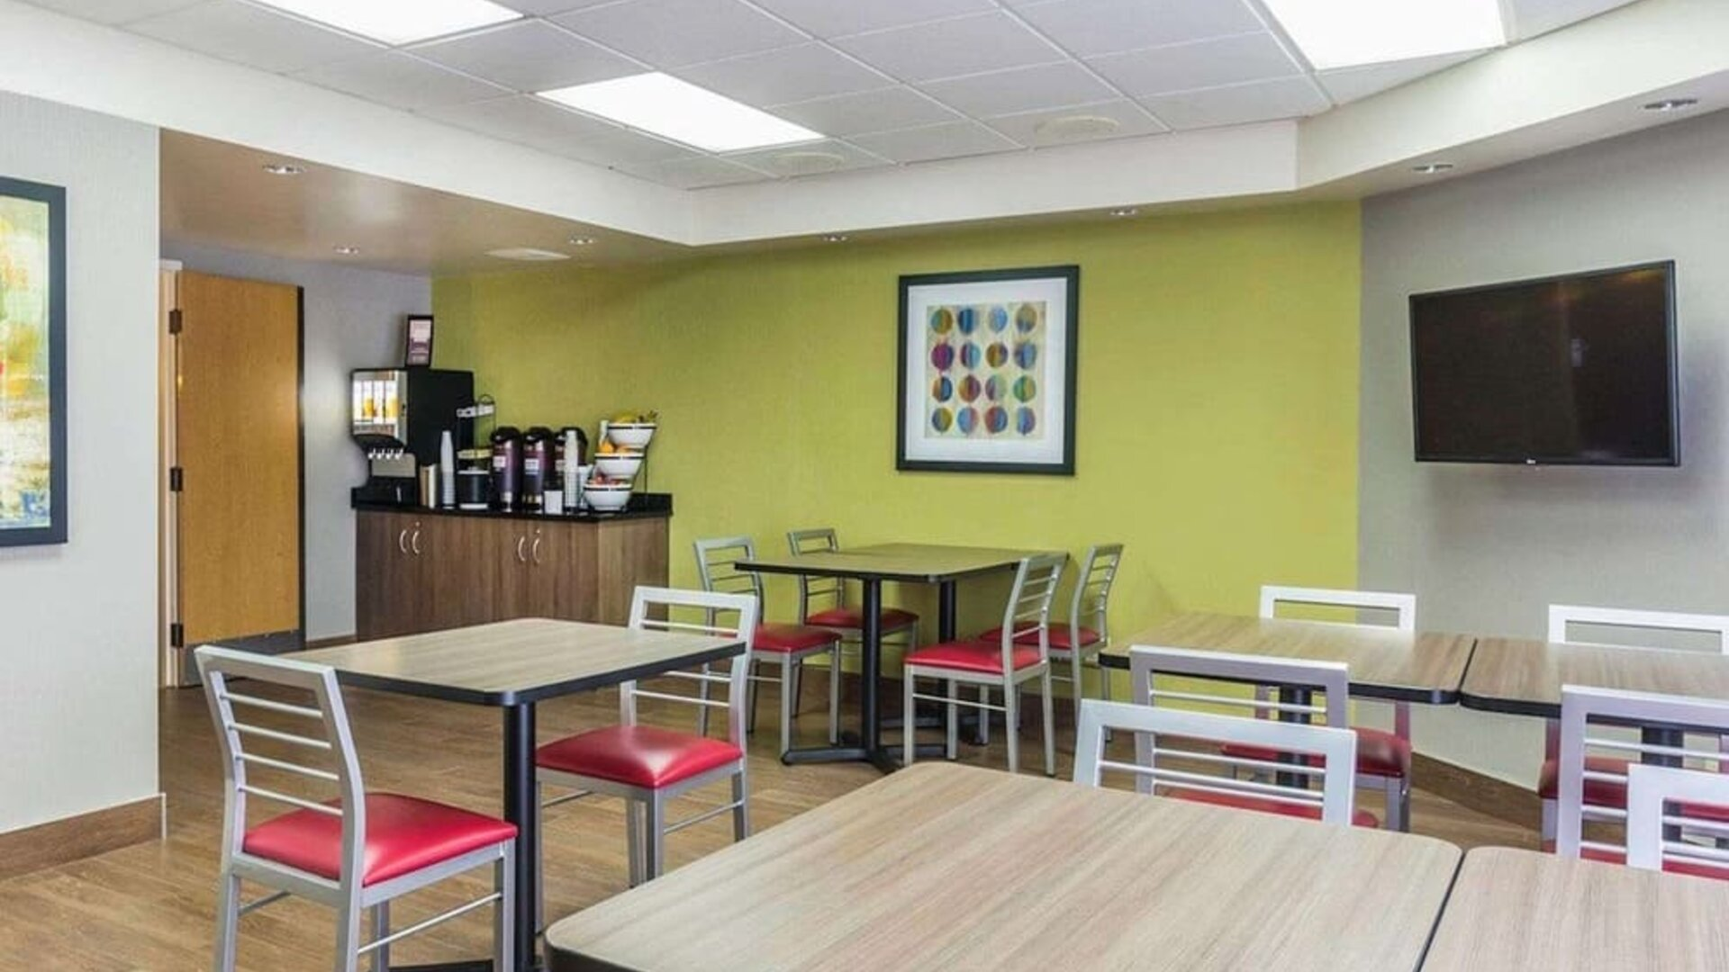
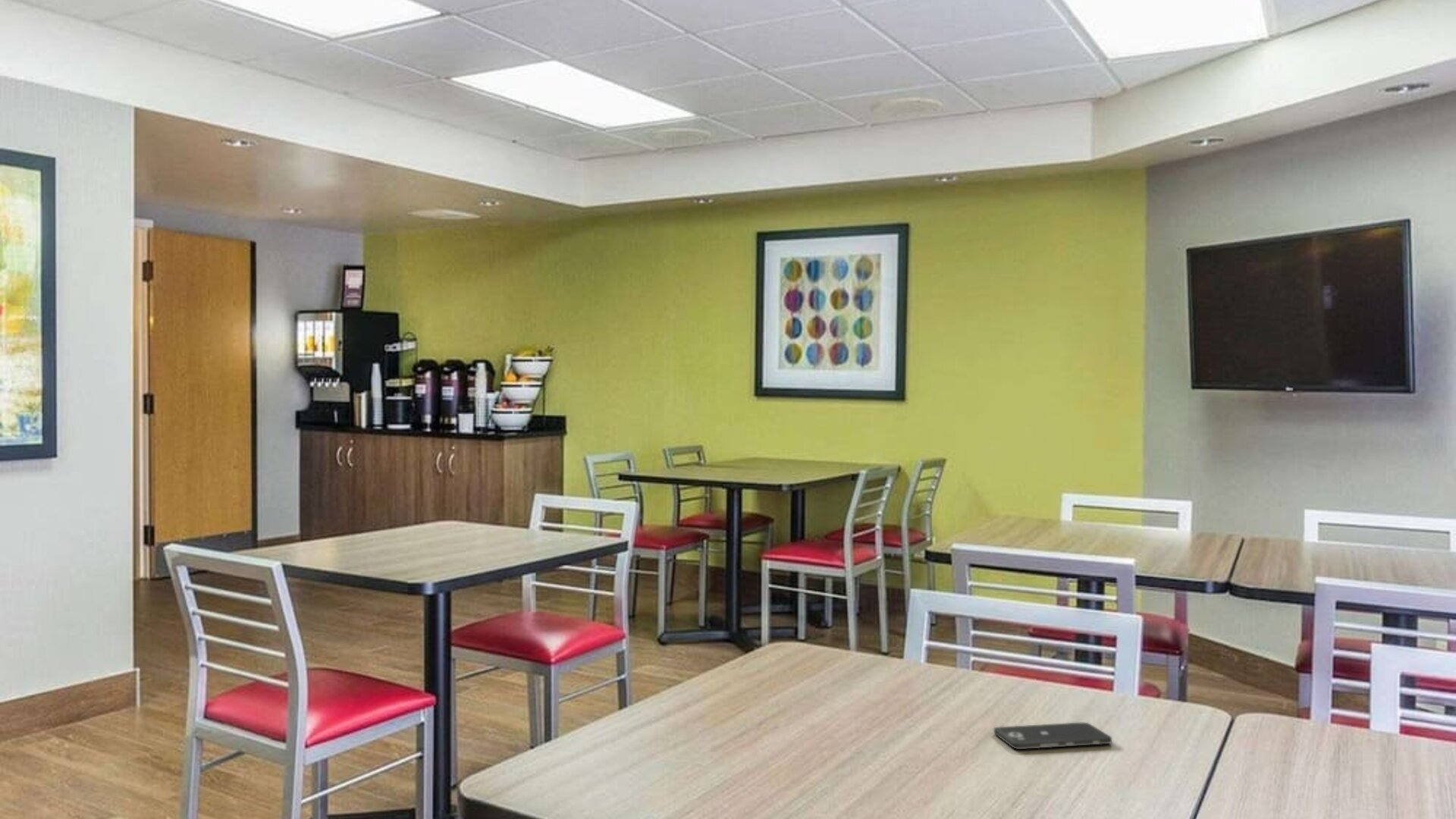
+ smartphone [993,722,1112,750]
